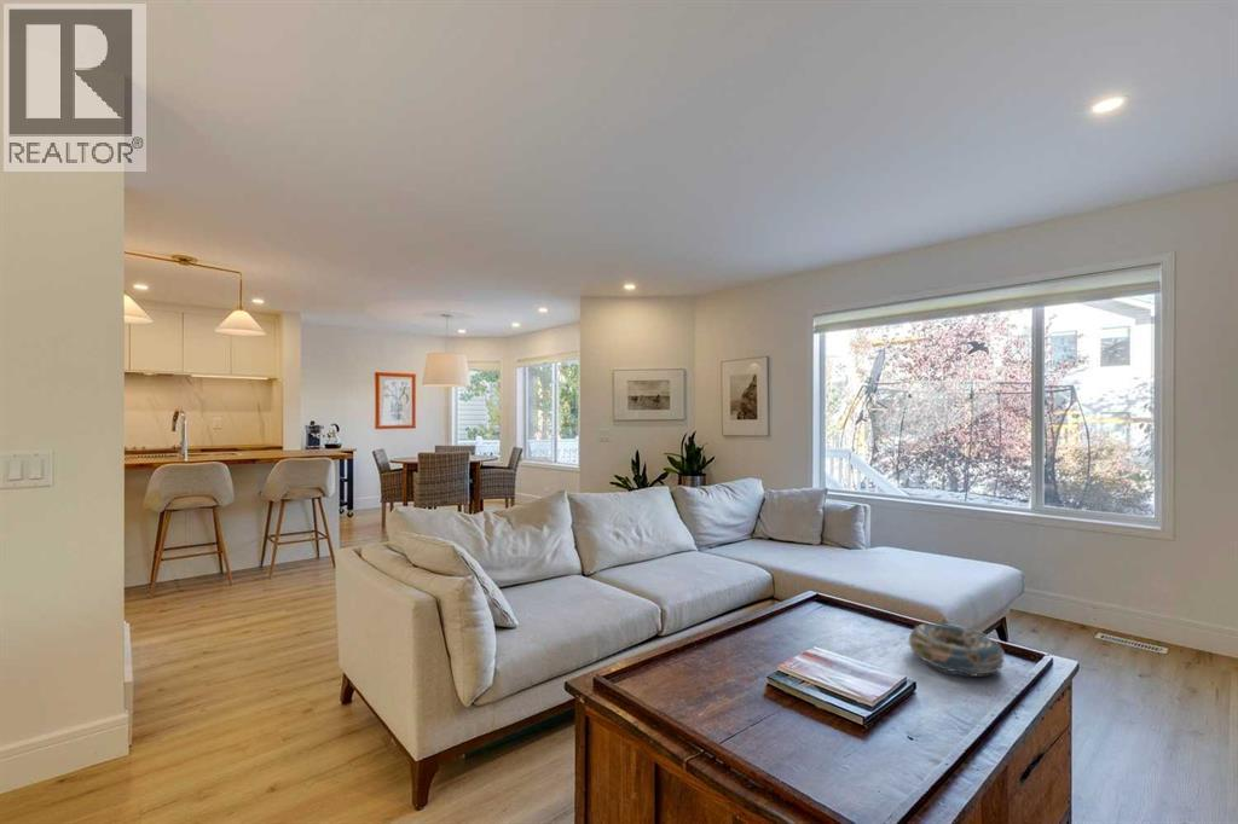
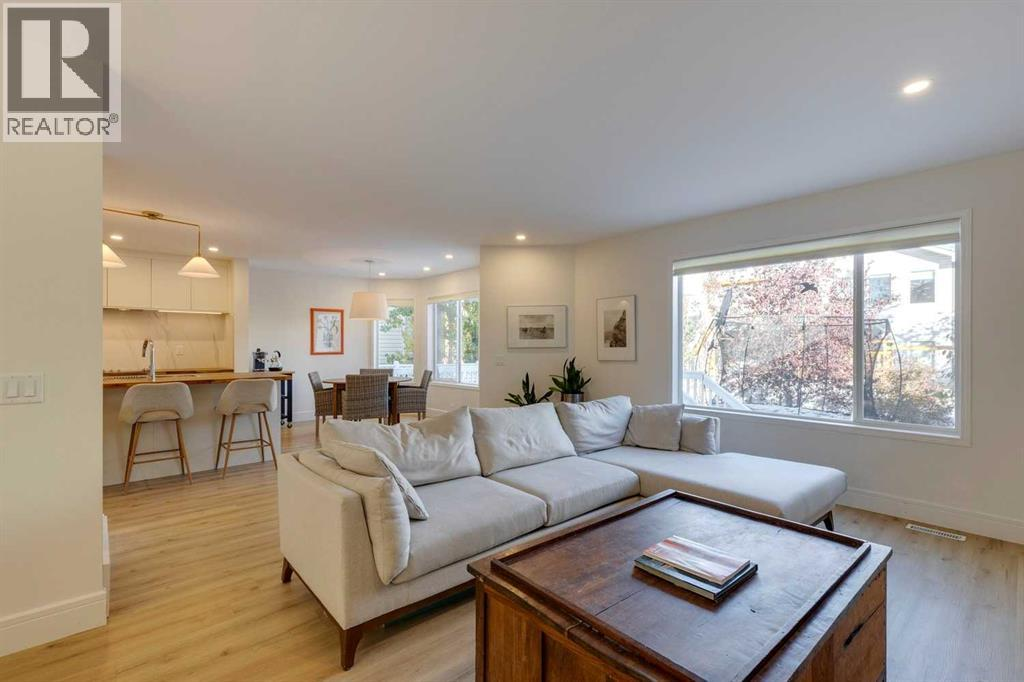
- decorative bowl [907,622,1007,678]
